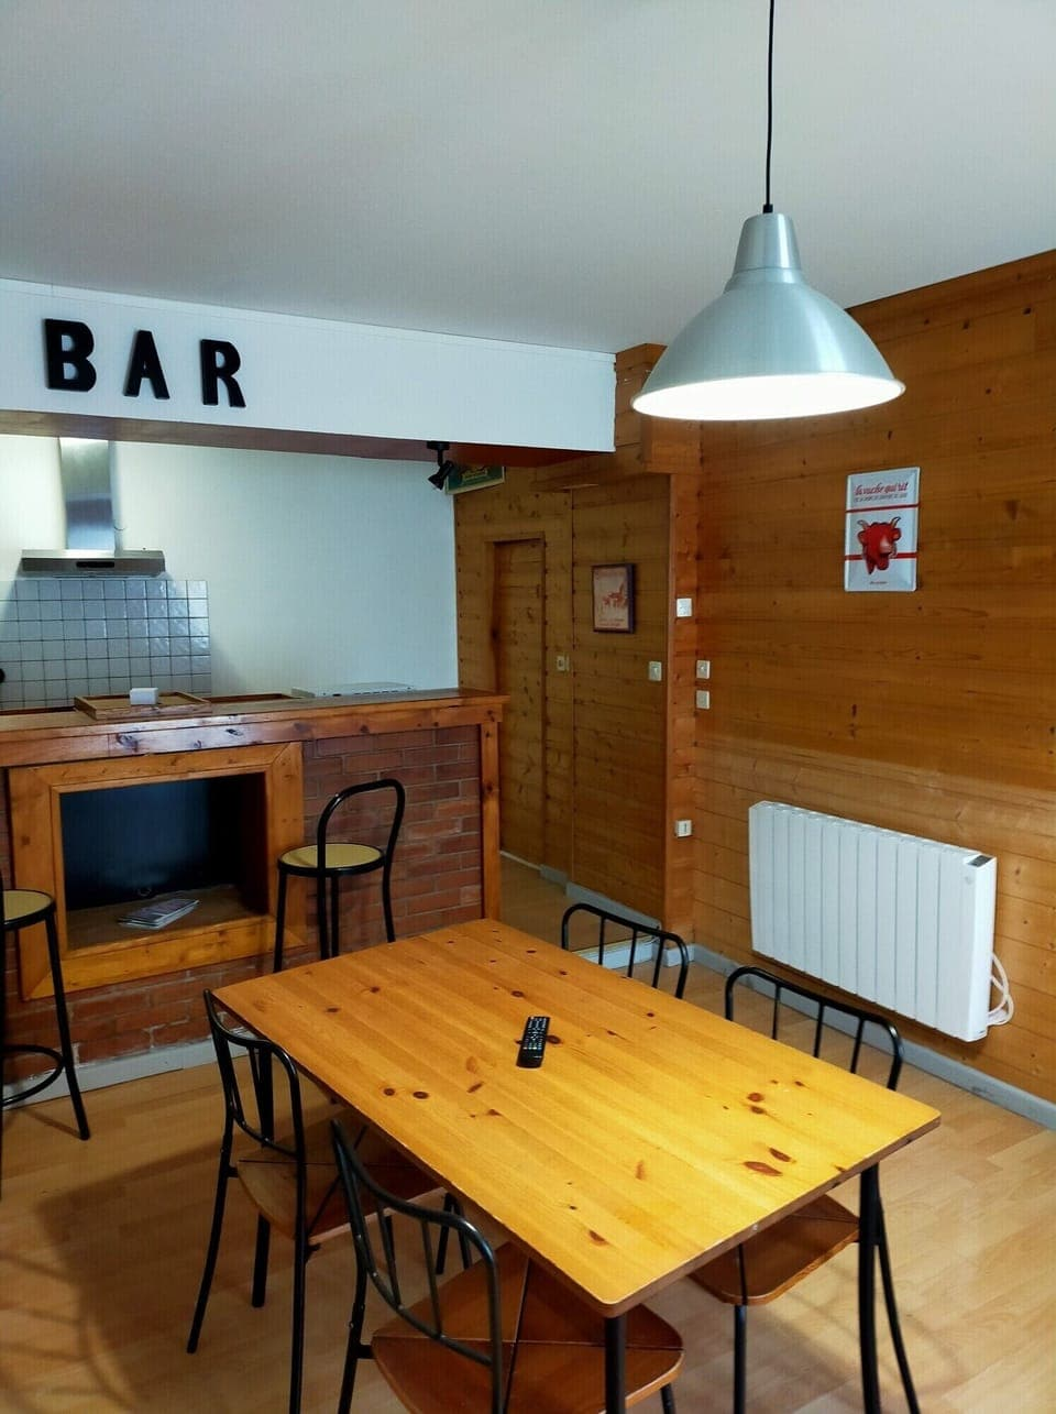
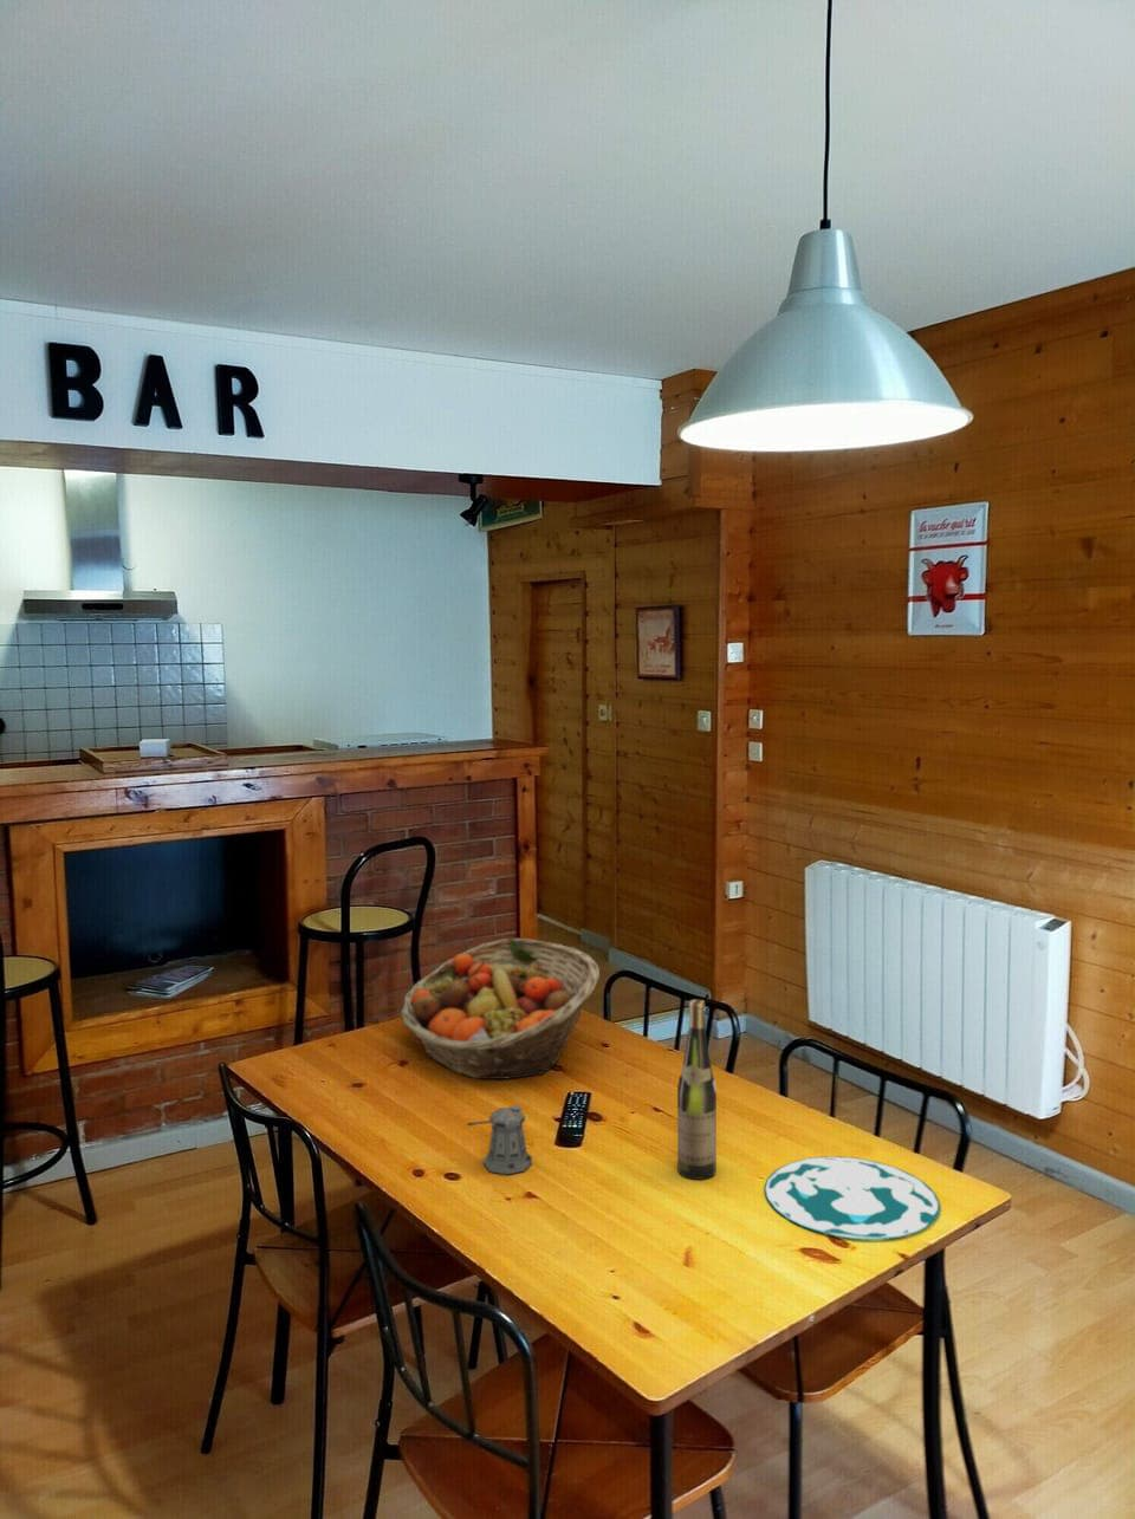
+ wine bottle [676,999,718,1180]
+ pepper shaker [466,1104,533,1176]
+ fruit basket [399,937,601,1080]
+ plate [764,1155,941,1241]
